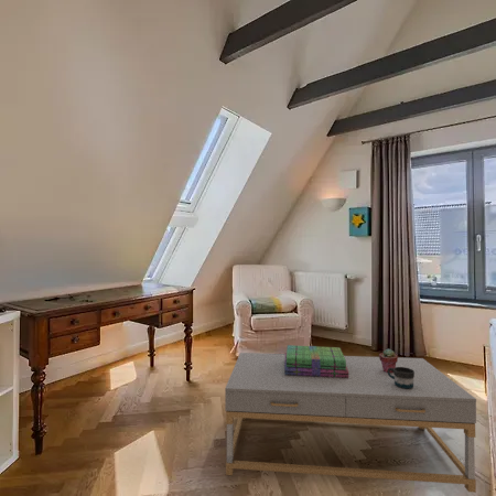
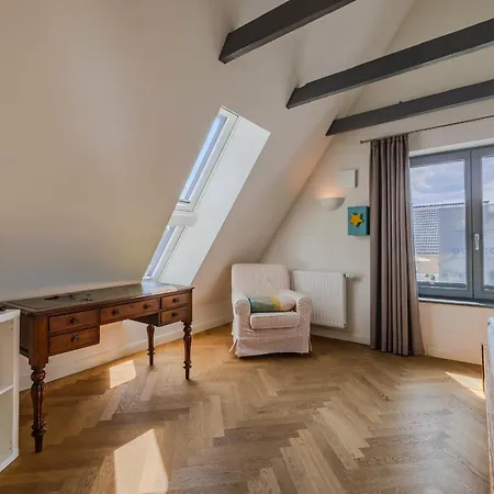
- potted succulent [378,347,399,373]
- coffee table [224,352,477,494]
- stack of books [284,344,348,378]
- mug [388,367,414,389]
